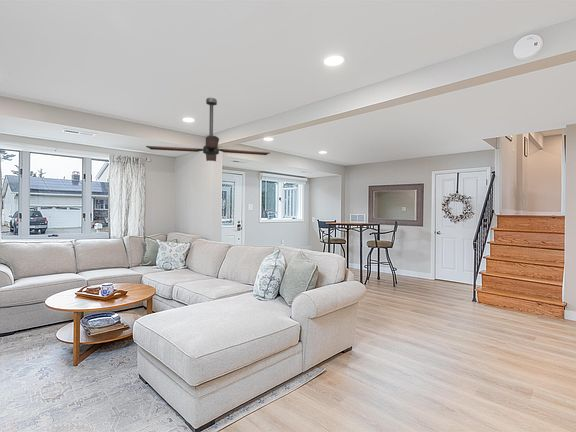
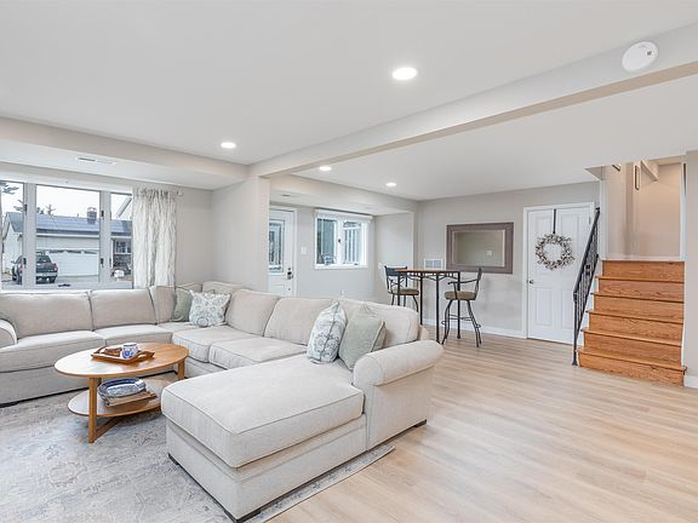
- ceiling fan [145,97,271,162]
